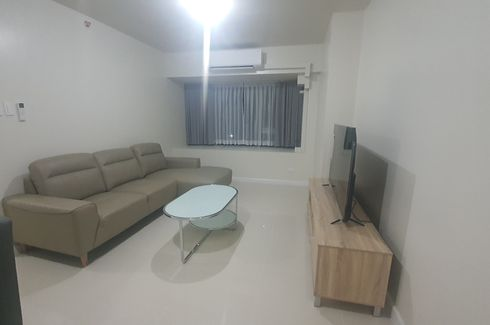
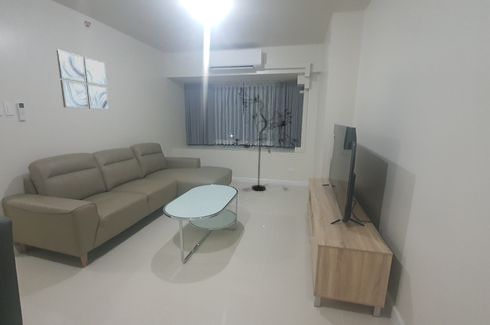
+ floor lamp [232,87,298,192]
+ wall art [56,49,110,111]
